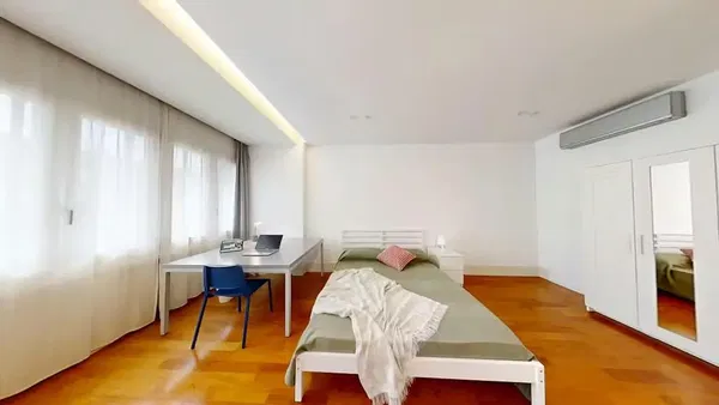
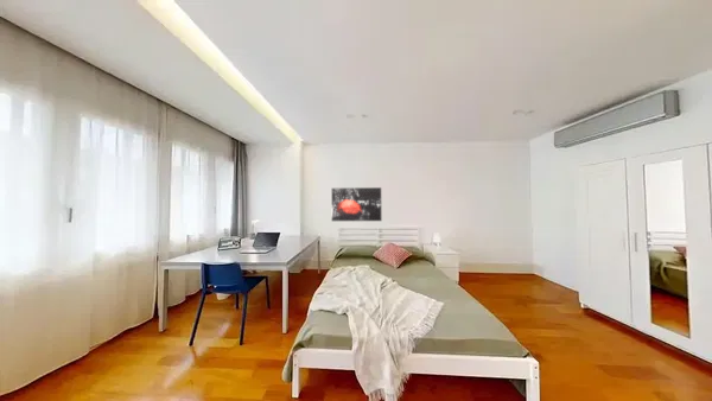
+ wall art [331,186,383,222]
